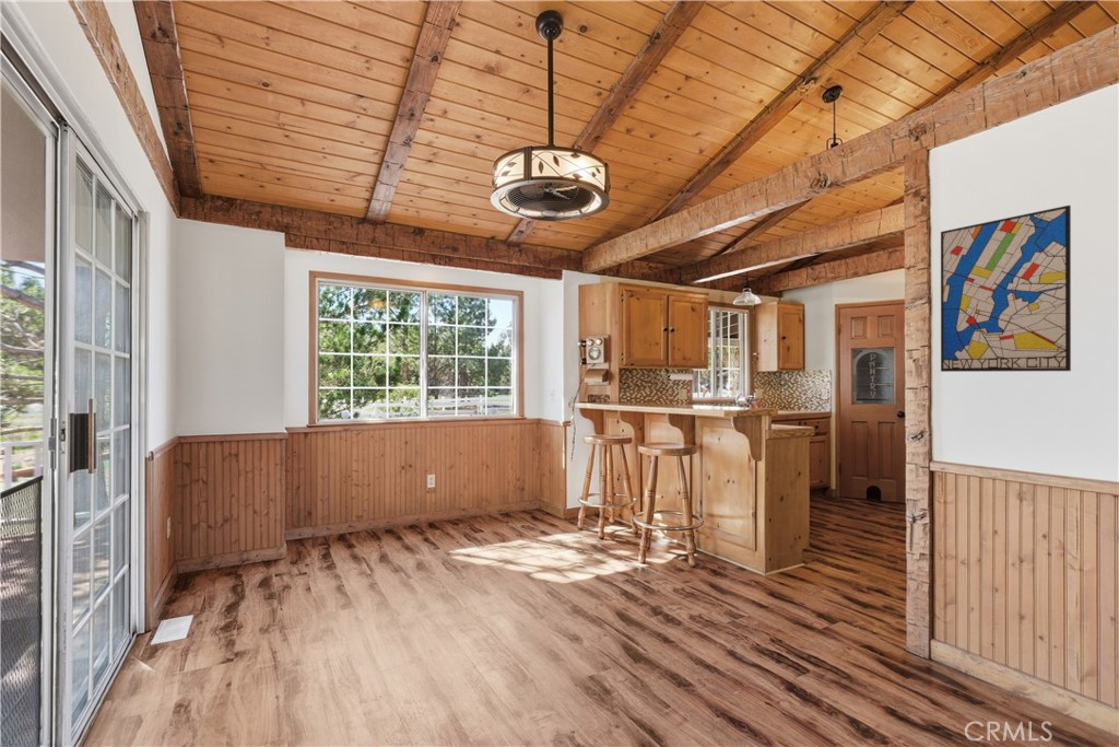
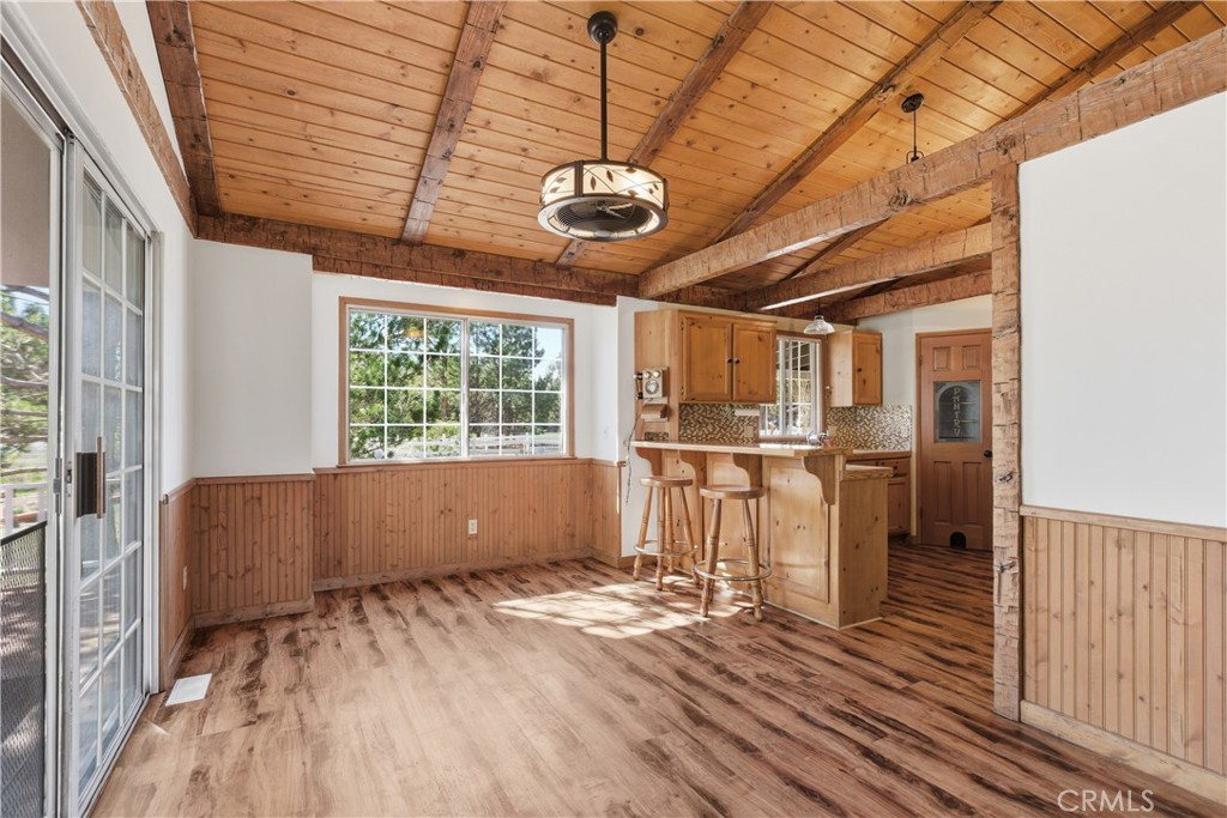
- wall art [940,205,1072,373]
